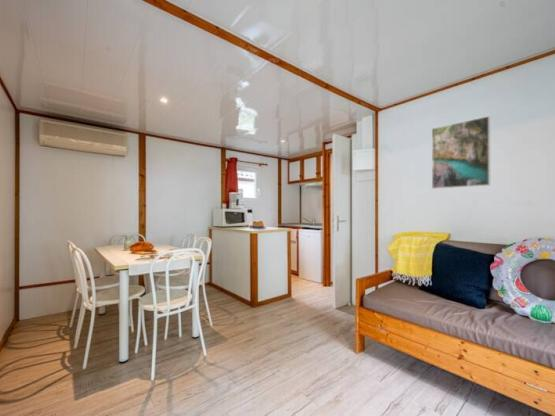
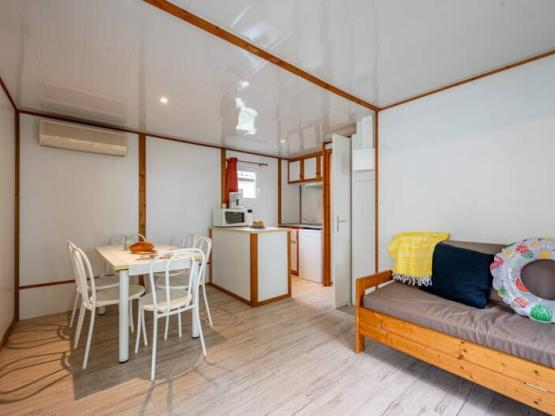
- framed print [431,115,491,190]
